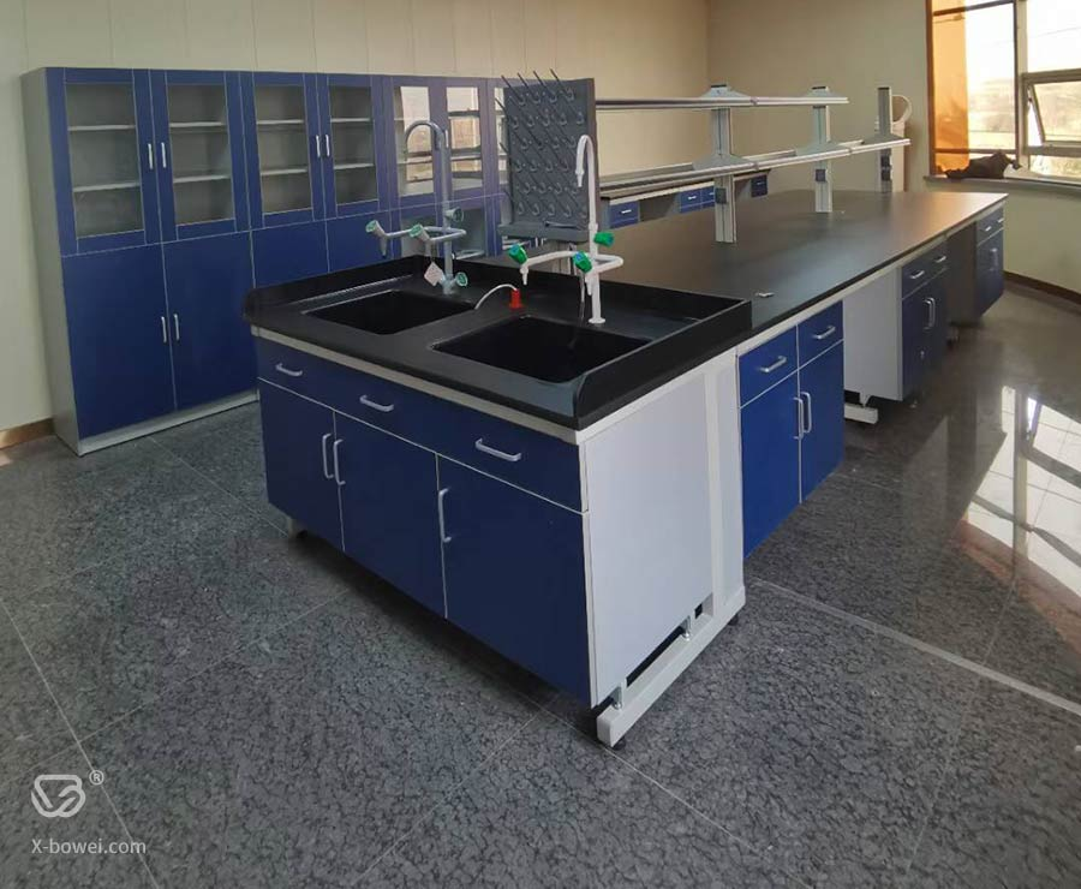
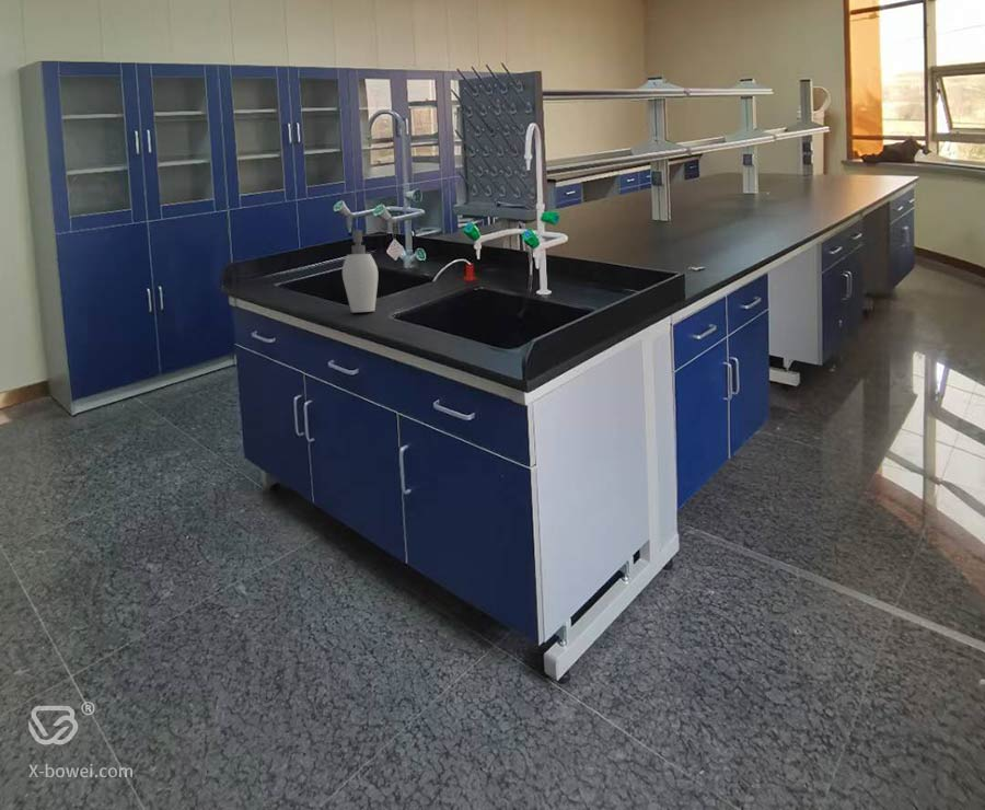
+ soap dispenser [341,229,387,313]
